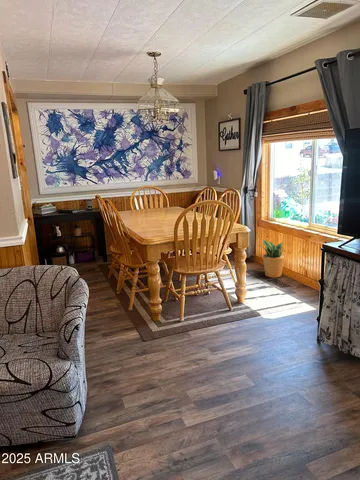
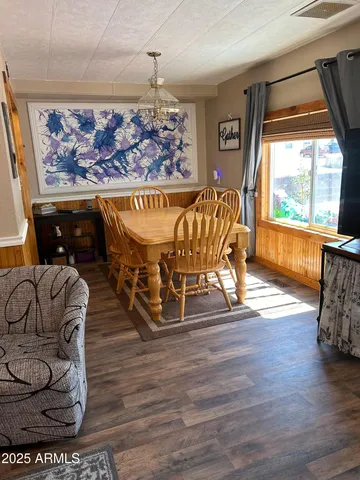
- potted plant [257,238,285,279]
